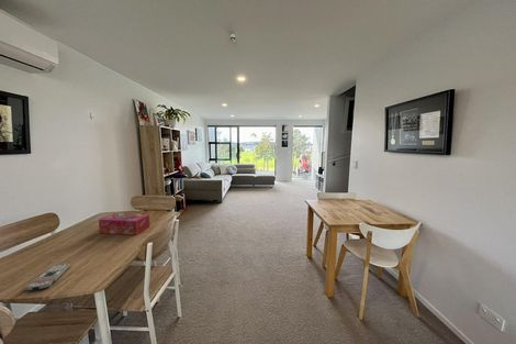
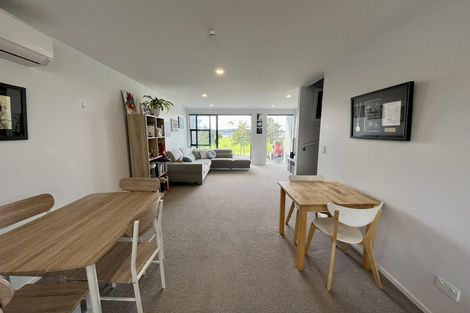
- tissue box [98,212,150,236]
- remote control [24,263,70,292]
